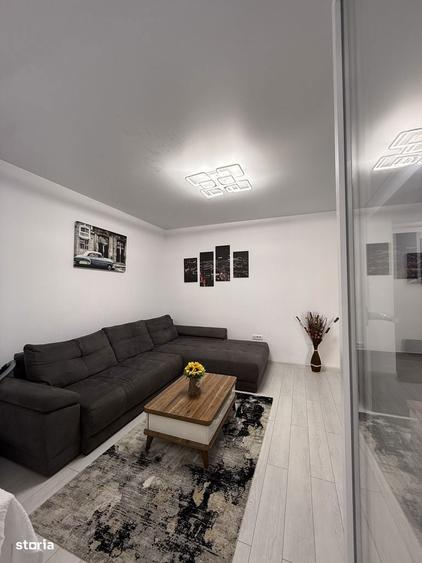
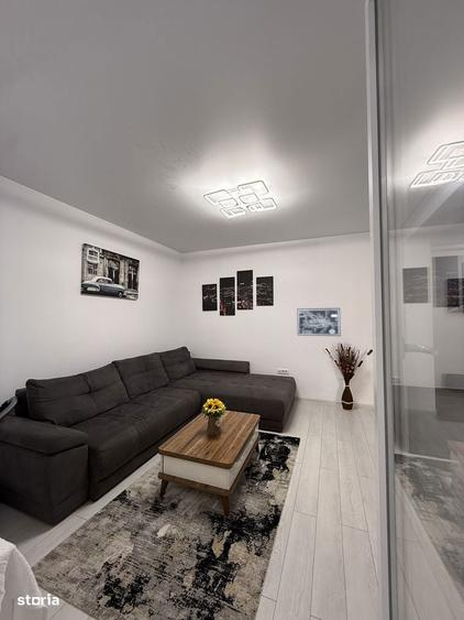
+ wall art [296,307,342,337]
